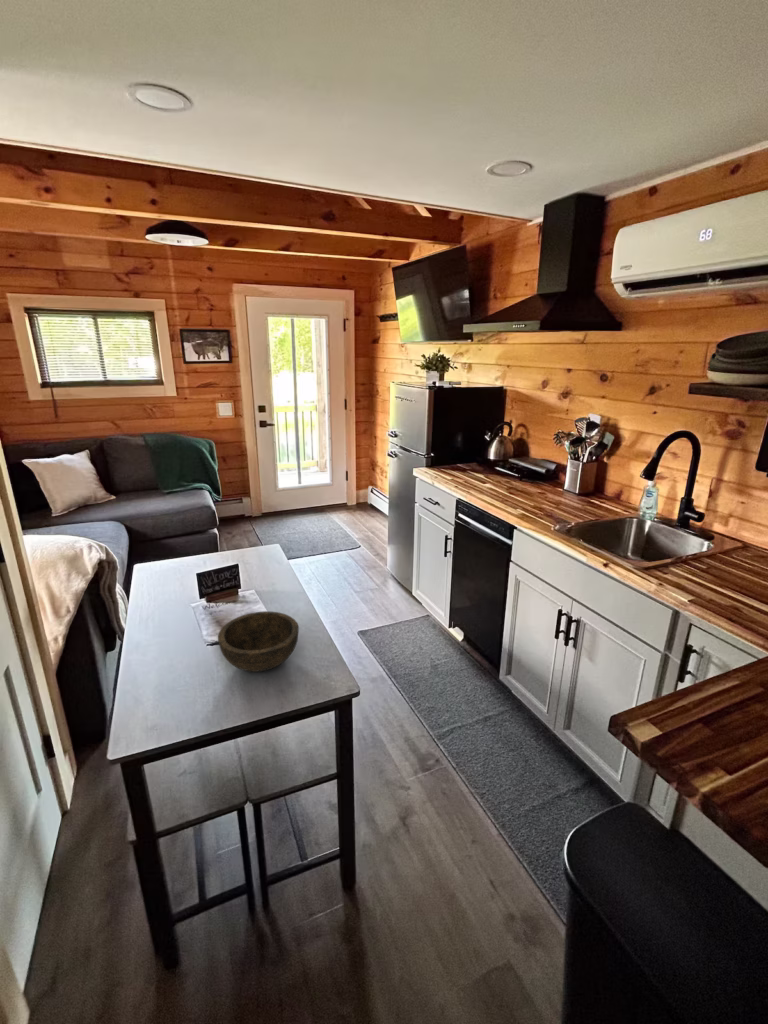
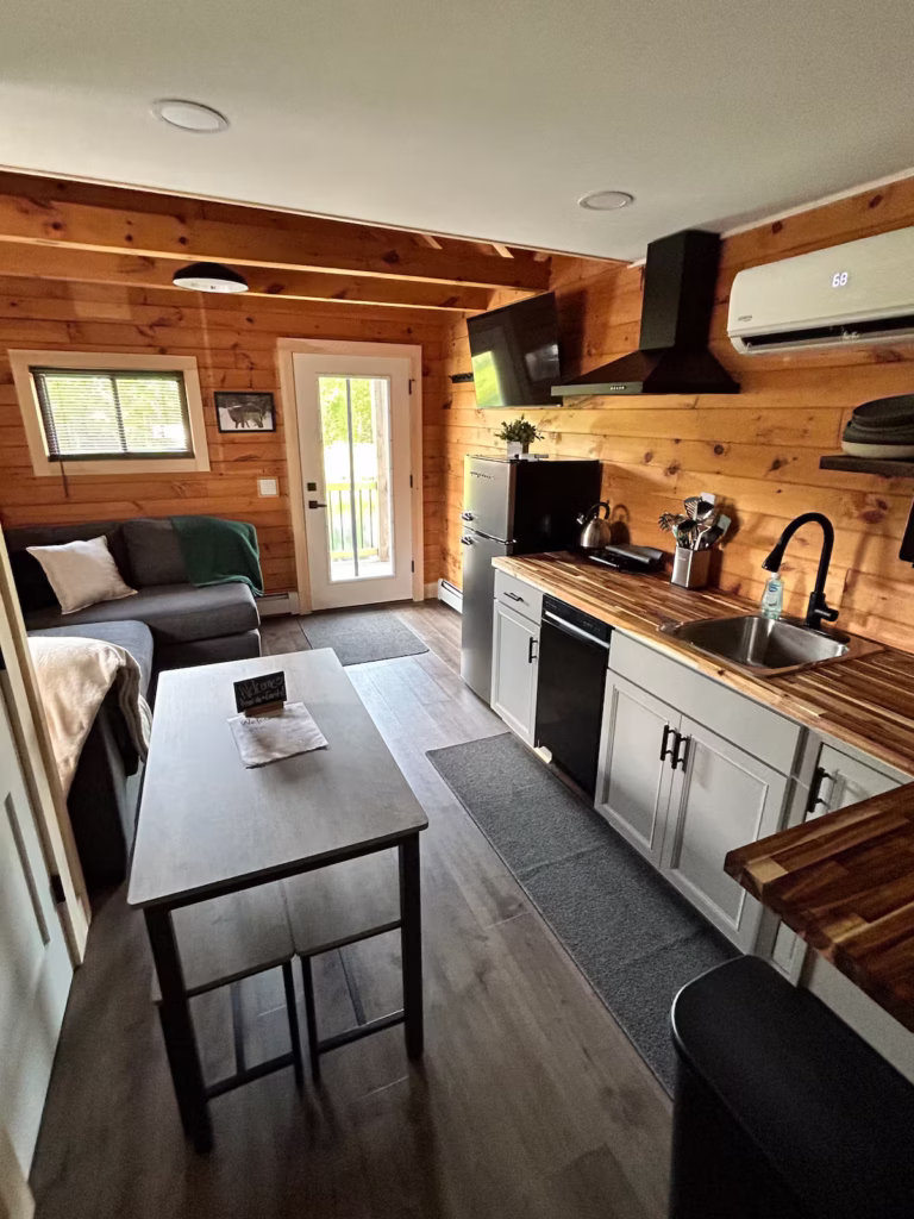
- bowl [217,610,300,673]
